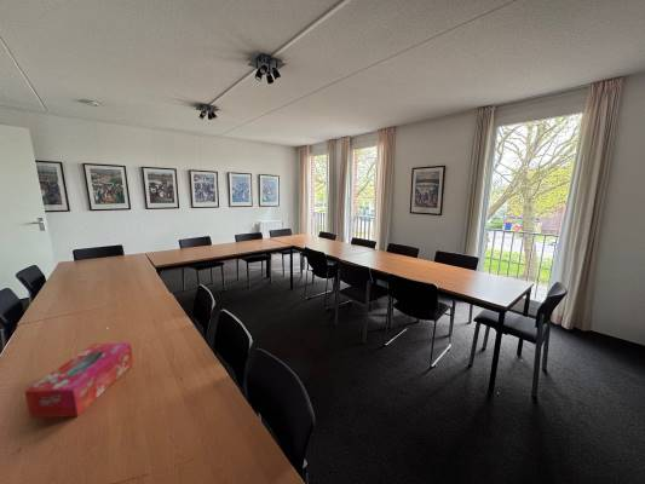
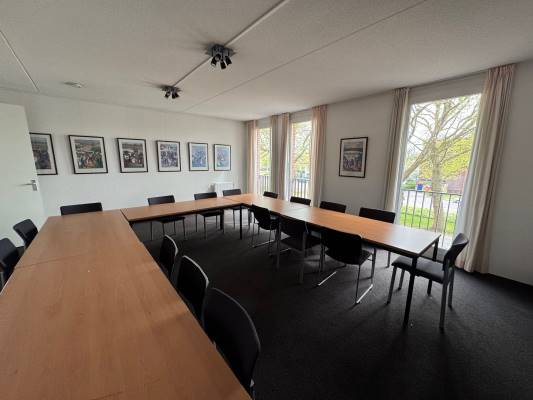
- tissue box [23,341,134,419]
